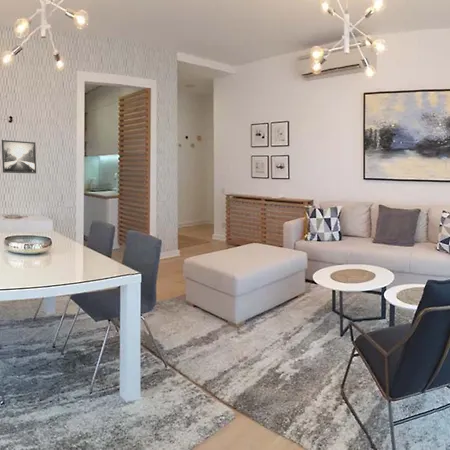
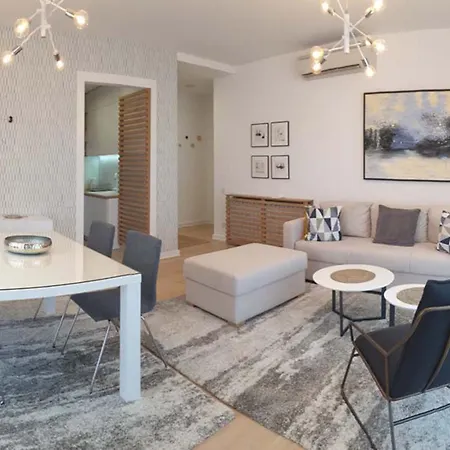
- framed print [1,139,37,175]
